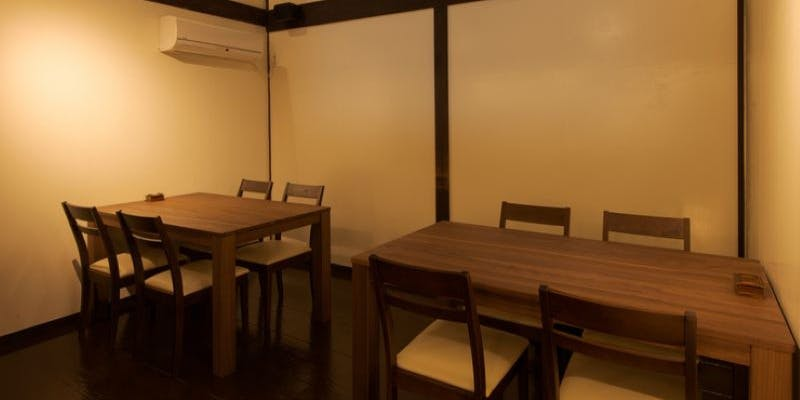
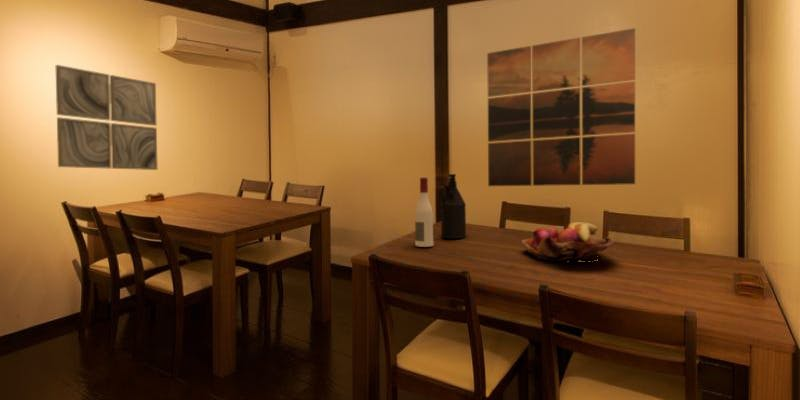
+ wall art [486,27,636,187]
+ bottle [438,173,467,239]
+ fruit basket [520,221,615,262]
+ wall art [55,64,159,171]
+ alcohol [414,177,435,248]
